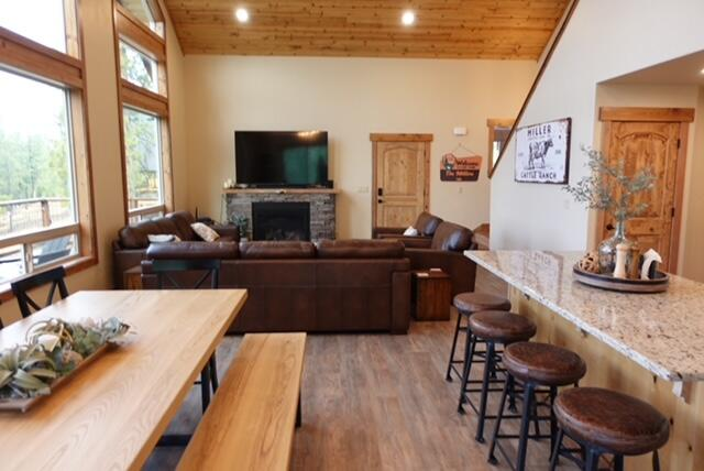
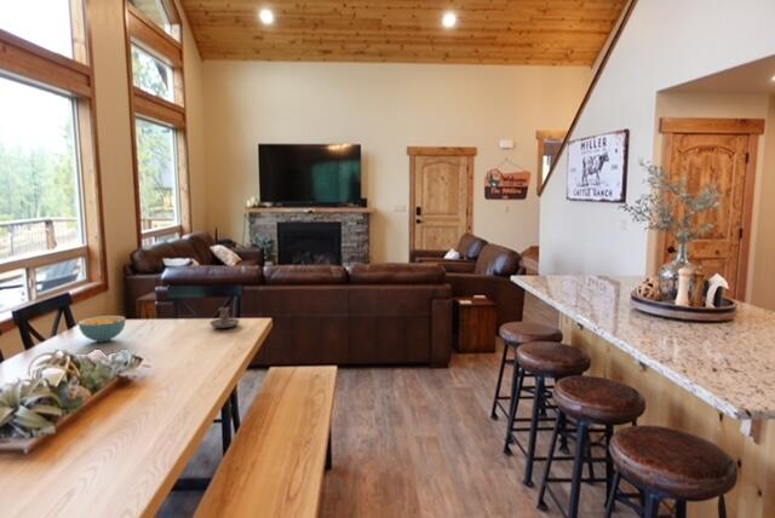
+ cereal bowl [78,315,127,344]
+ candle holder [208,306,241,329]
